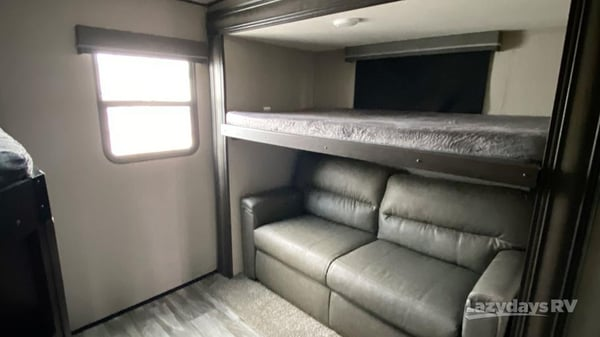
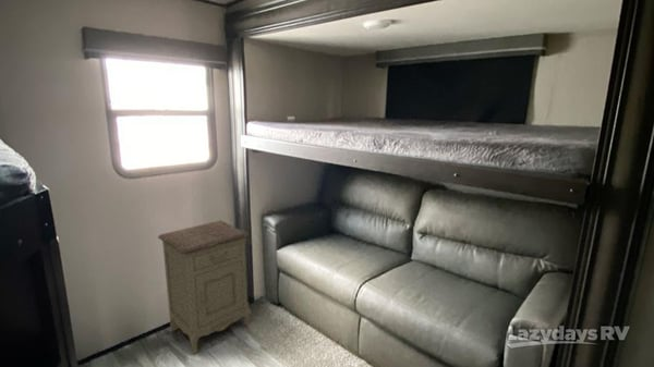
+ nightstand [157,219,252,355]
